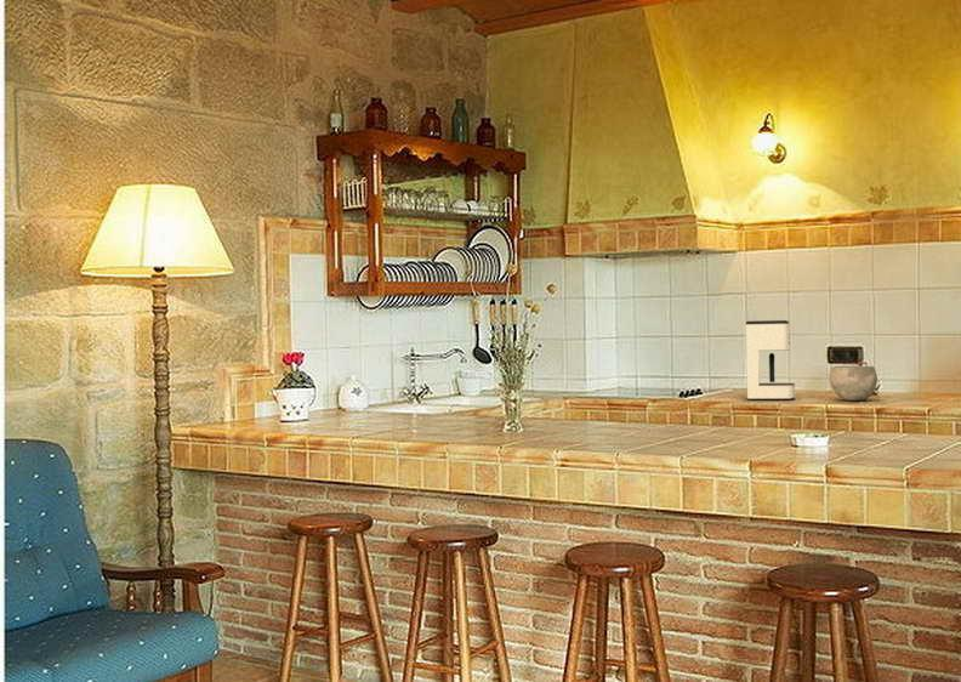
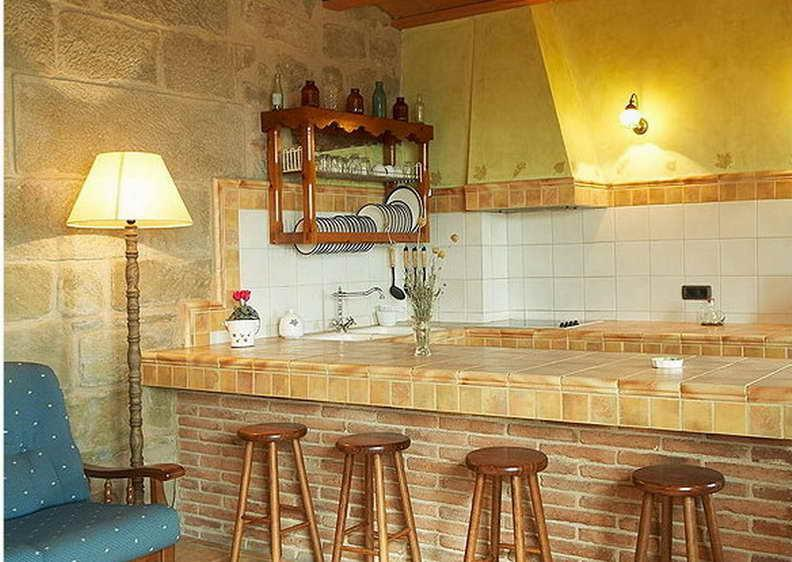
- coffee maker [745,319,796,400]
- bowl [828,364,878,402]
